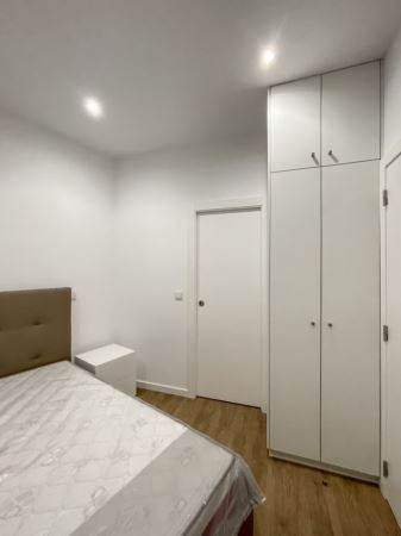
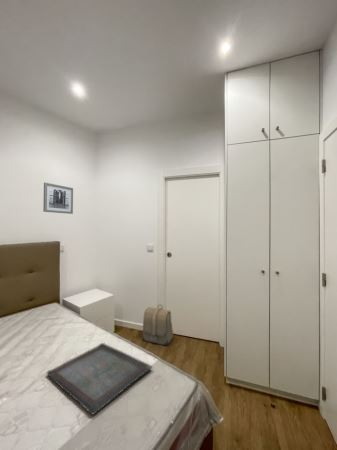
+ serving tray [46,342,153,416]
+ backpack [141,304,174,346]
+ wall art [42,182,74,215]
